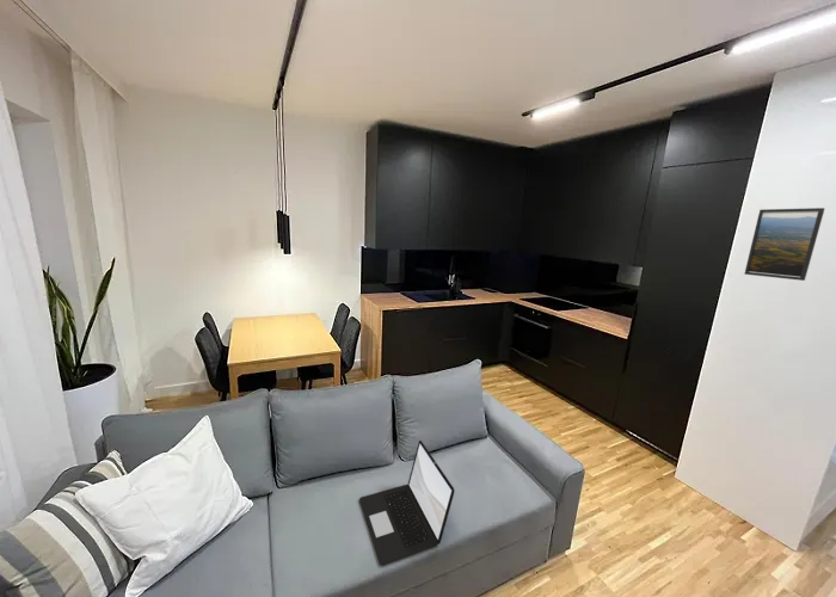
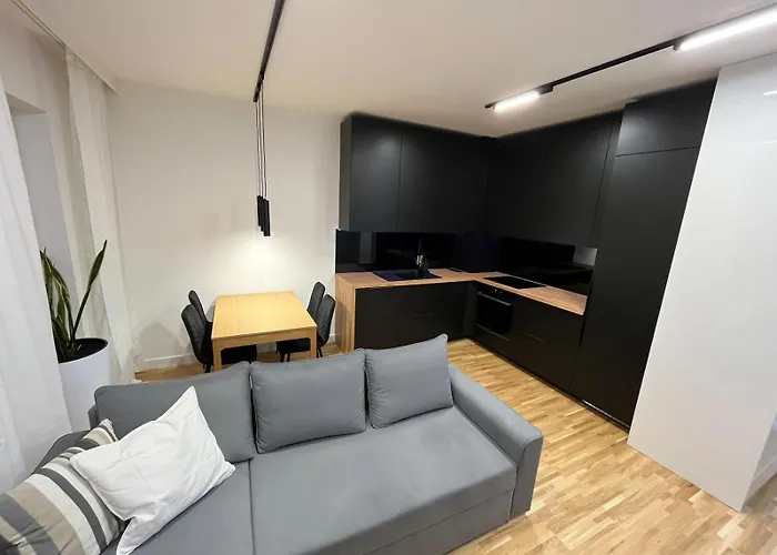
- laptop [358,439,455,566]
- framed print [744,207,825,282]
